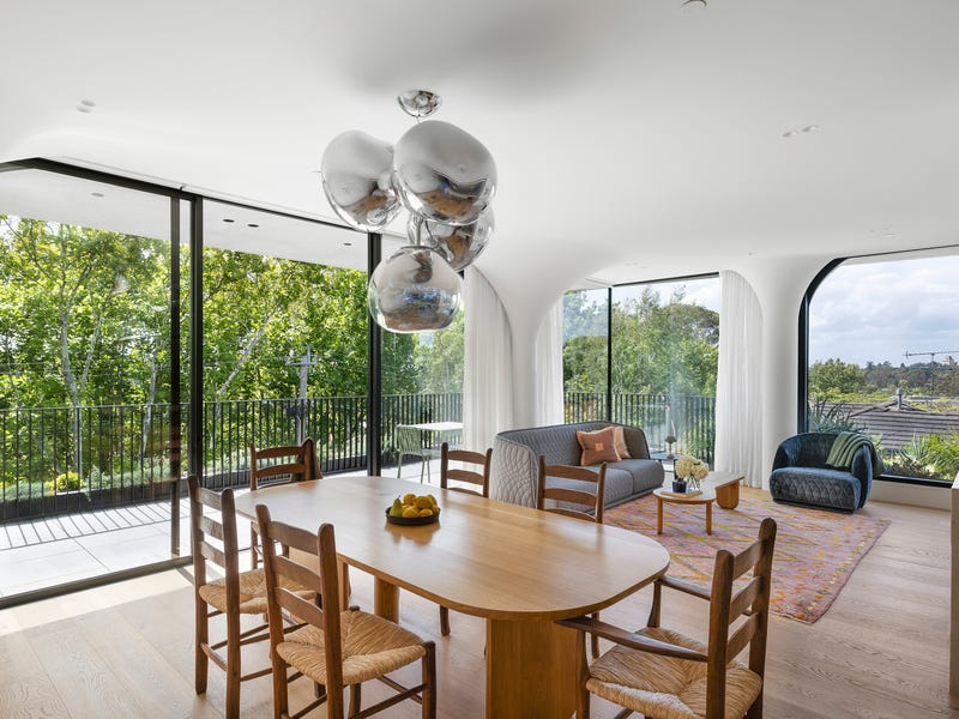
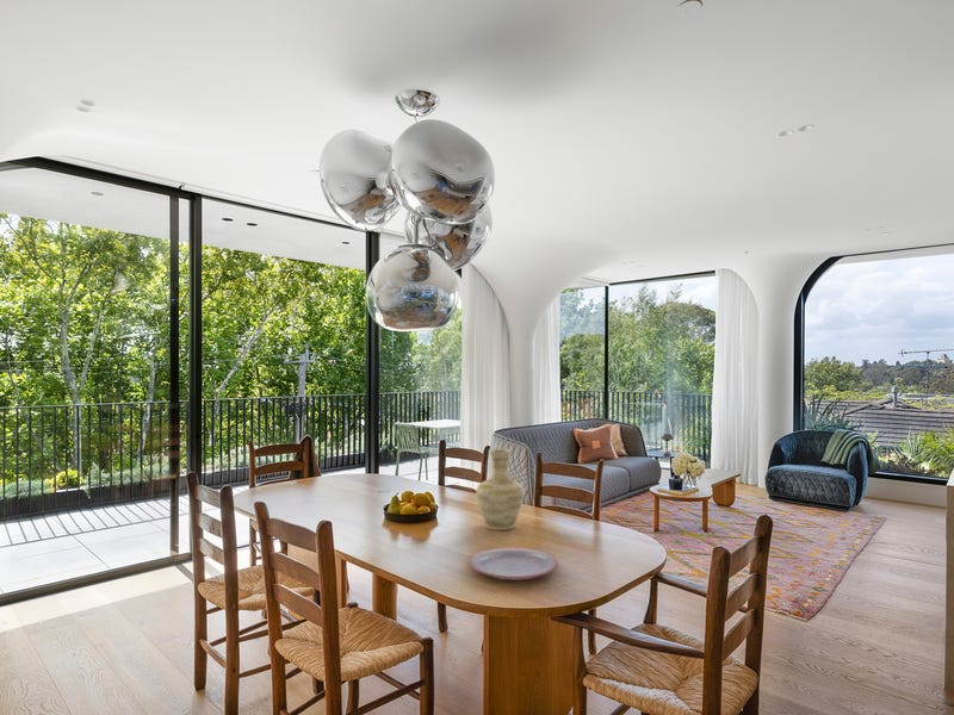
+ vase [475,448,526,531]
+ plate [469,547,559,582]
